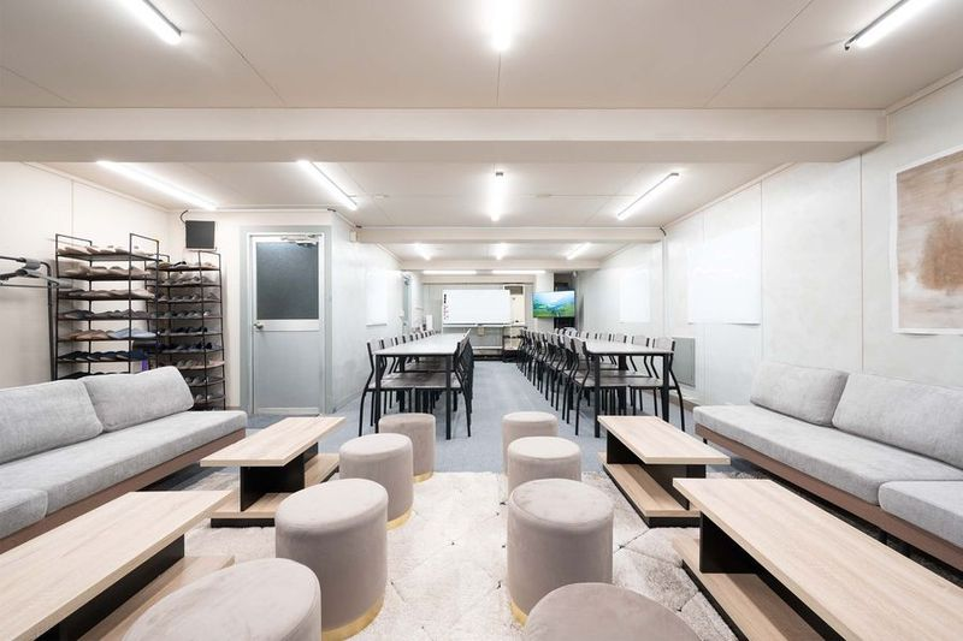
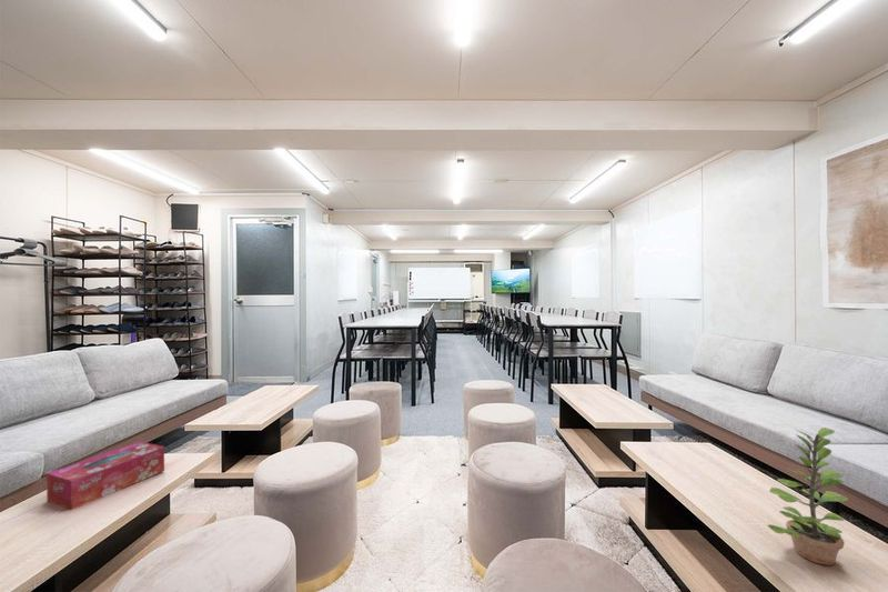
+ plant [766,427,849,566]
+ tissue box [46,441,165,511]
